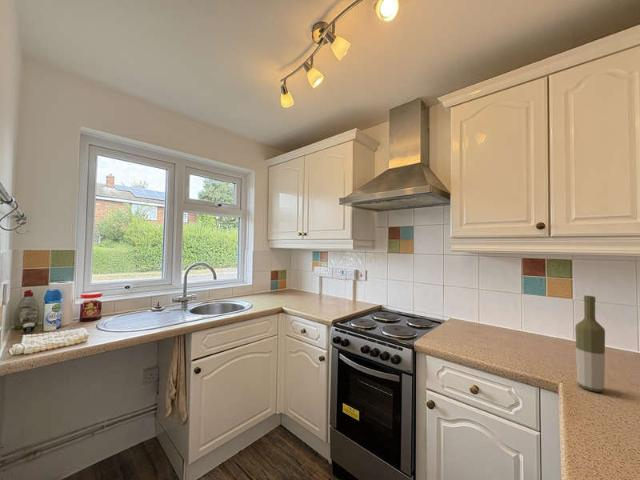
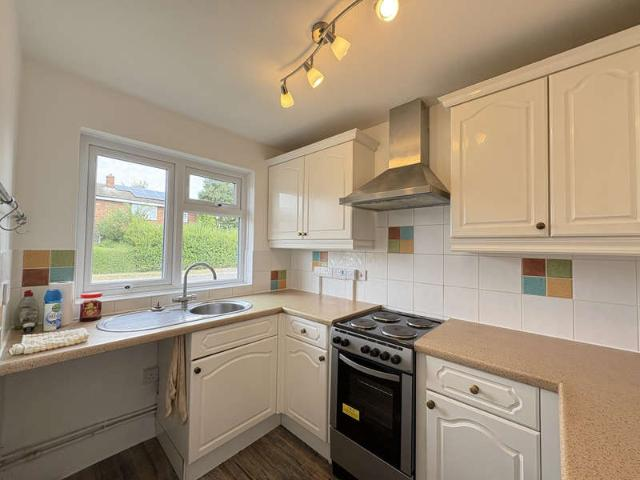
- bottle [574,295,606,393]
